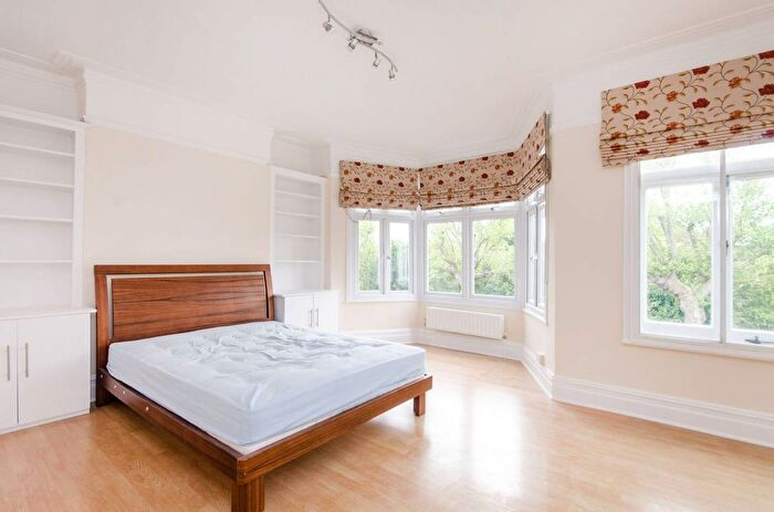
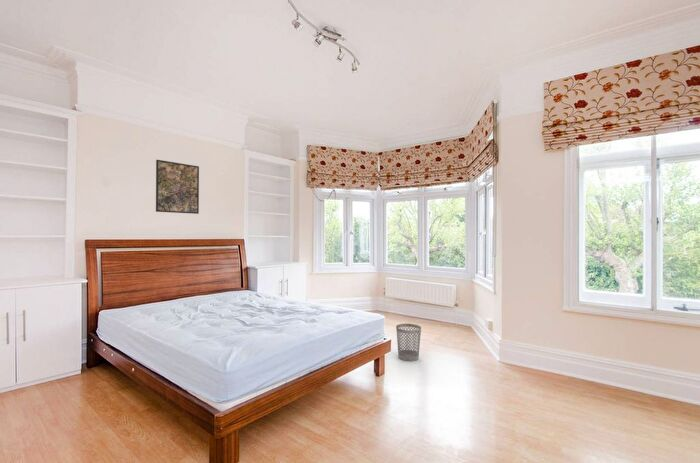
+ wastebasket [395,323,422,362]
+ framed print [155,159,200,215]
